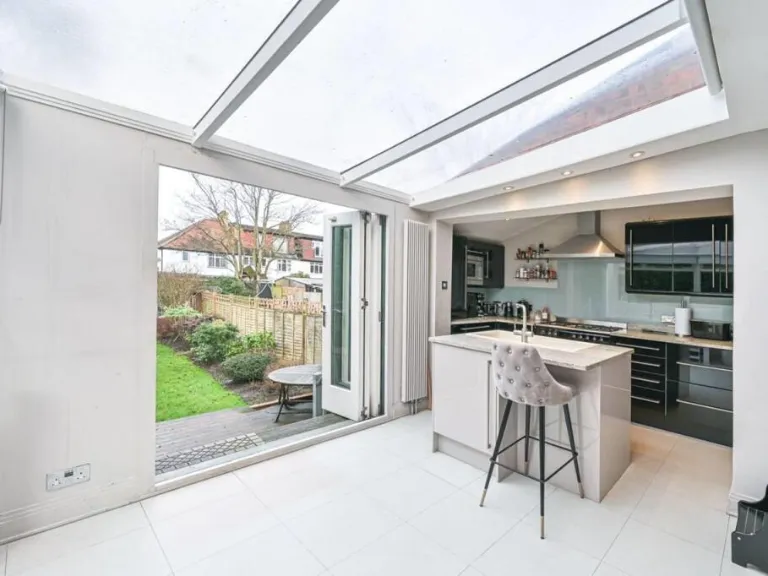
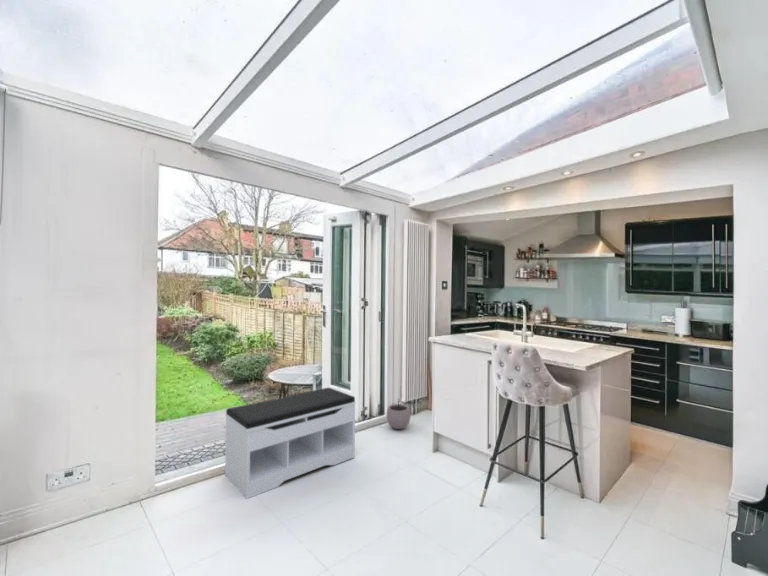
+ bench [224,387,357,500]
+ plant pot [386,398,411,430]
